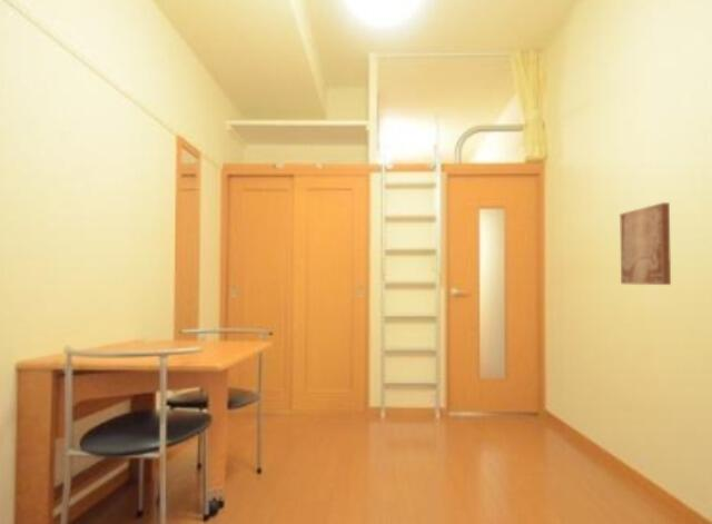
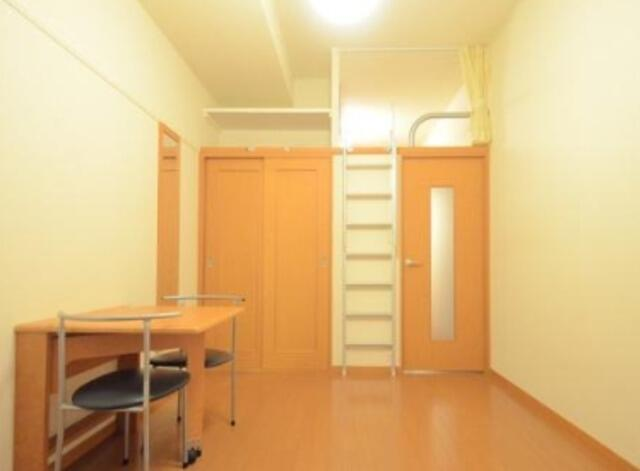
- wall art [619,201,672,286]
